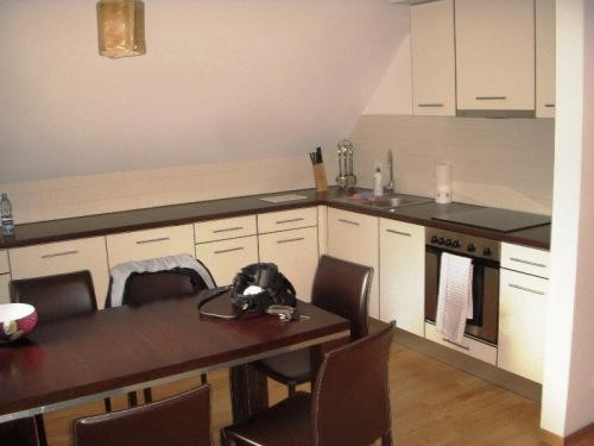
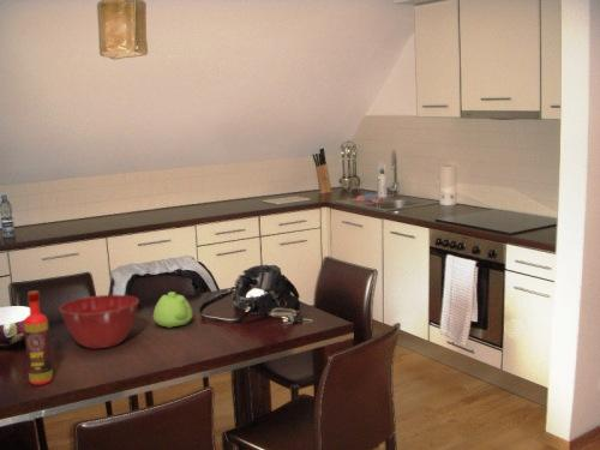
+ bottle [23,289,54,386]
+ teapot [152,290,194,329]
+ mixing bowl [58,294,140,350]
